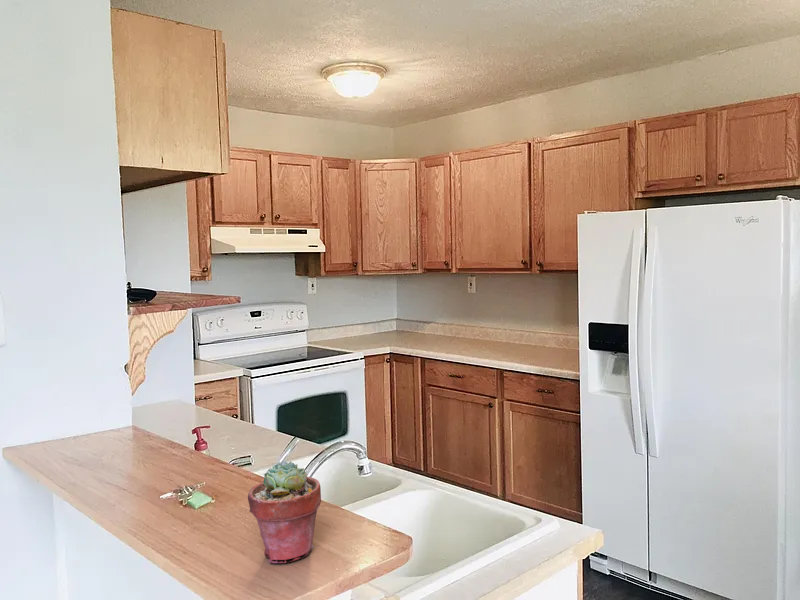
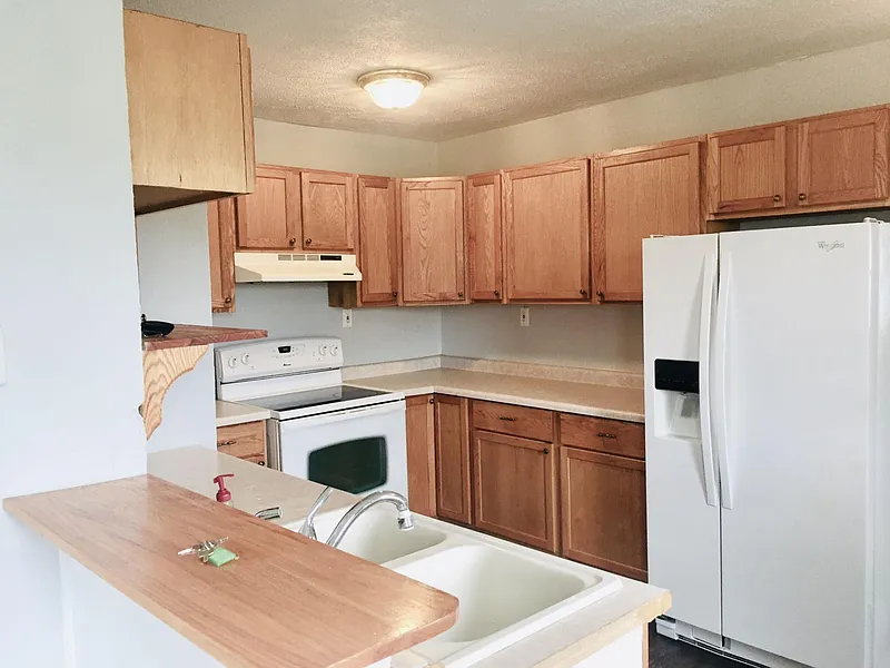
- potted succulent [247,460,322,564]
